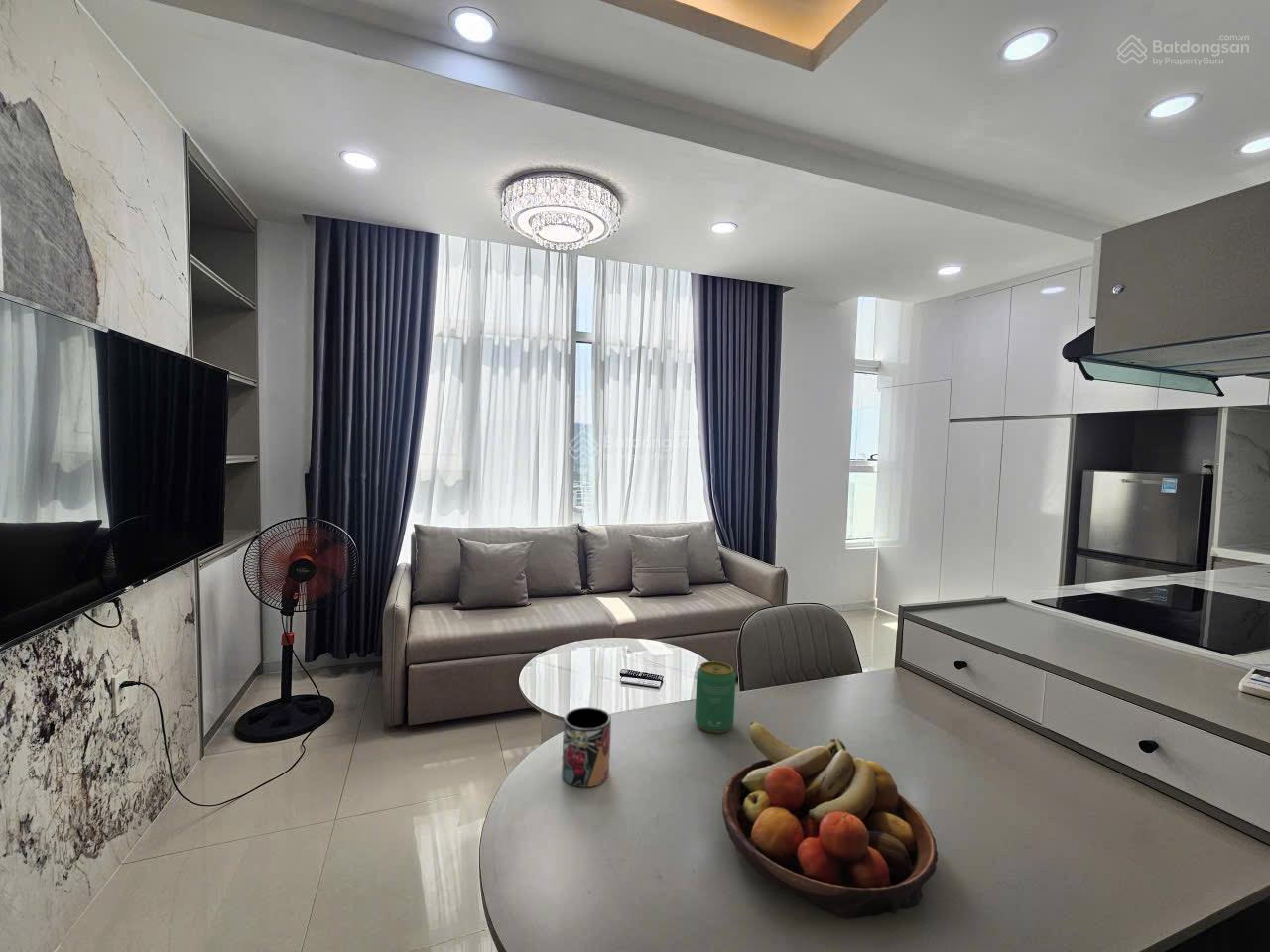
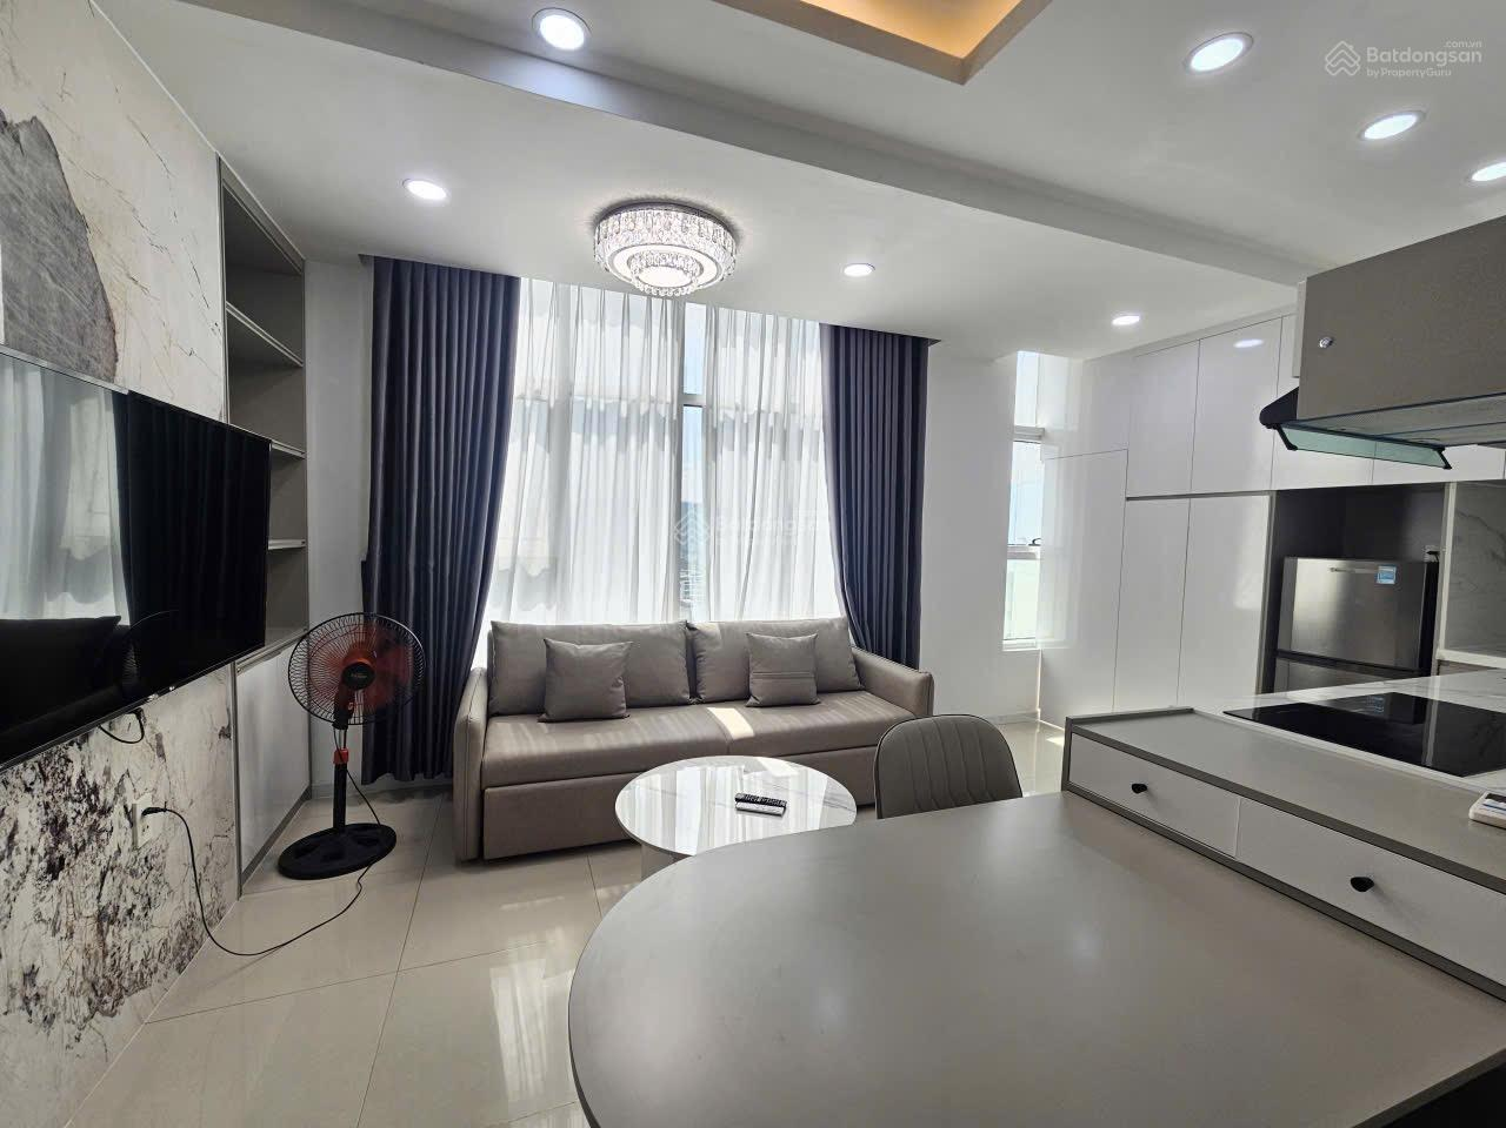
- fruit bowl [721,720,939,920]
- mug [561,706,612,788]
- beverage can [694,660,737,734]
